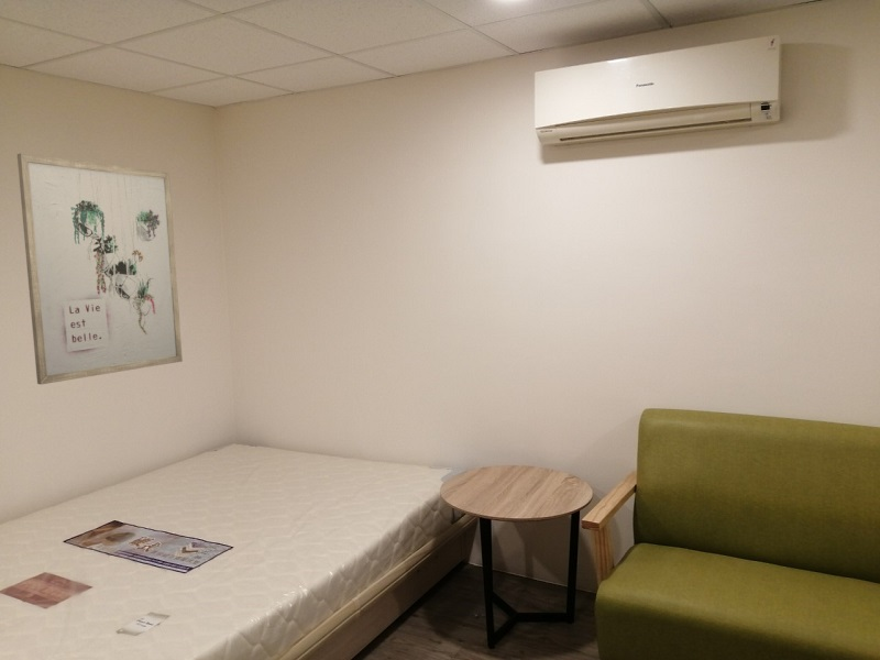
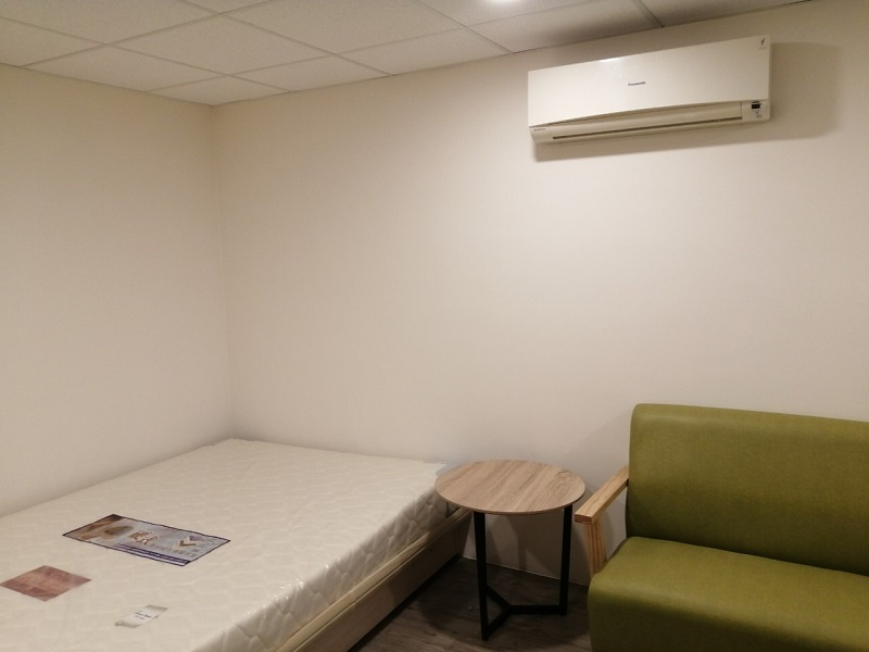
- wall art [16,152,184,385]
